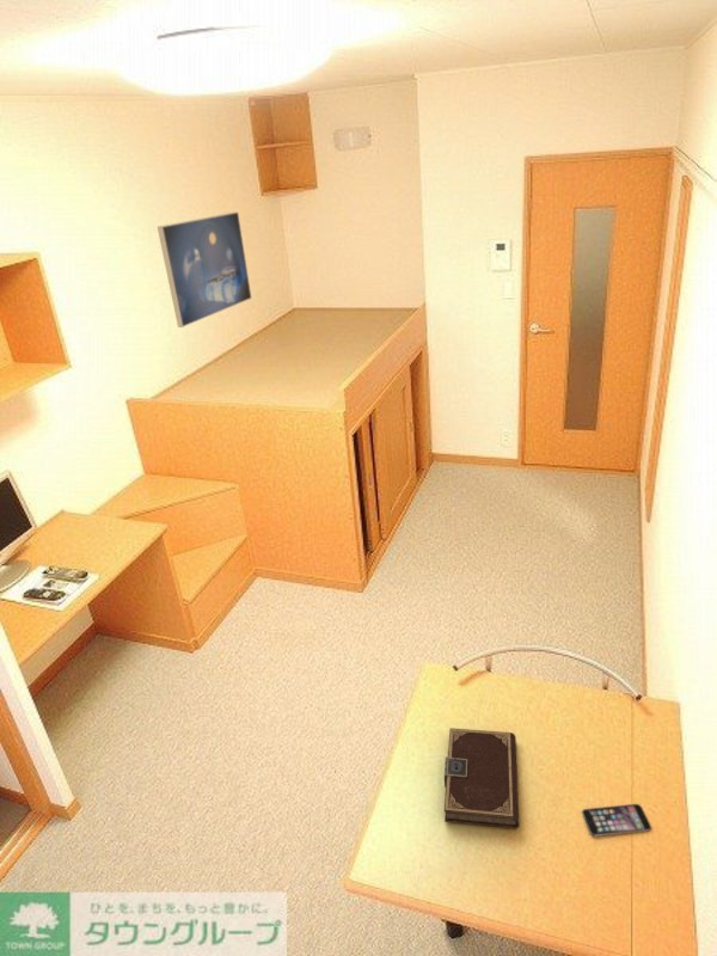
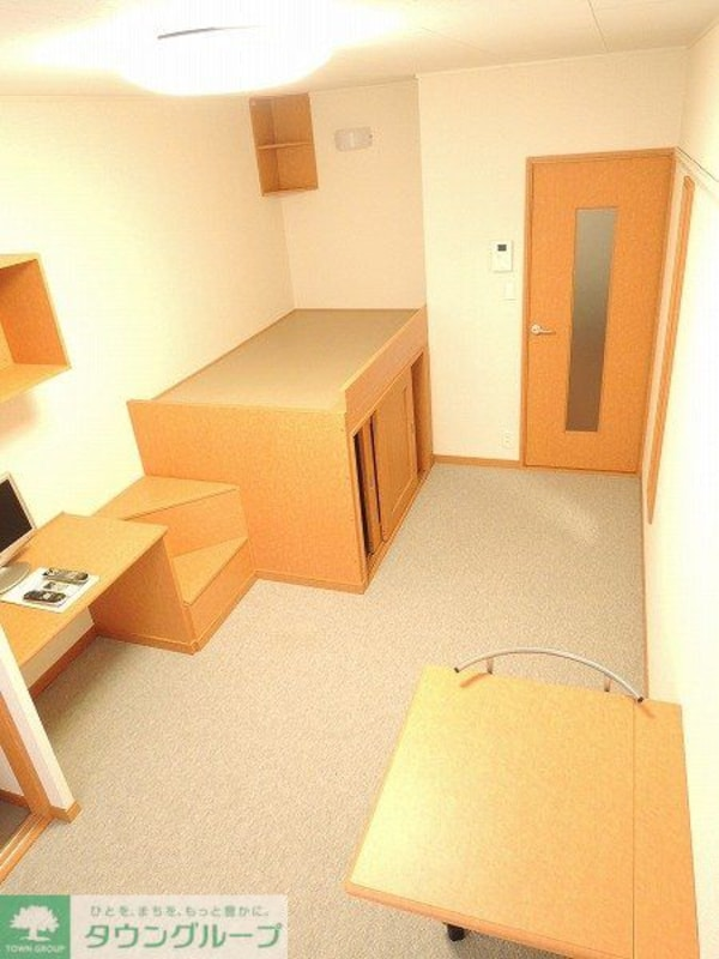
- smartphone [581,803,652,836]
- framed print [157,210,253,329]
- notebook [443,727,521,831]
